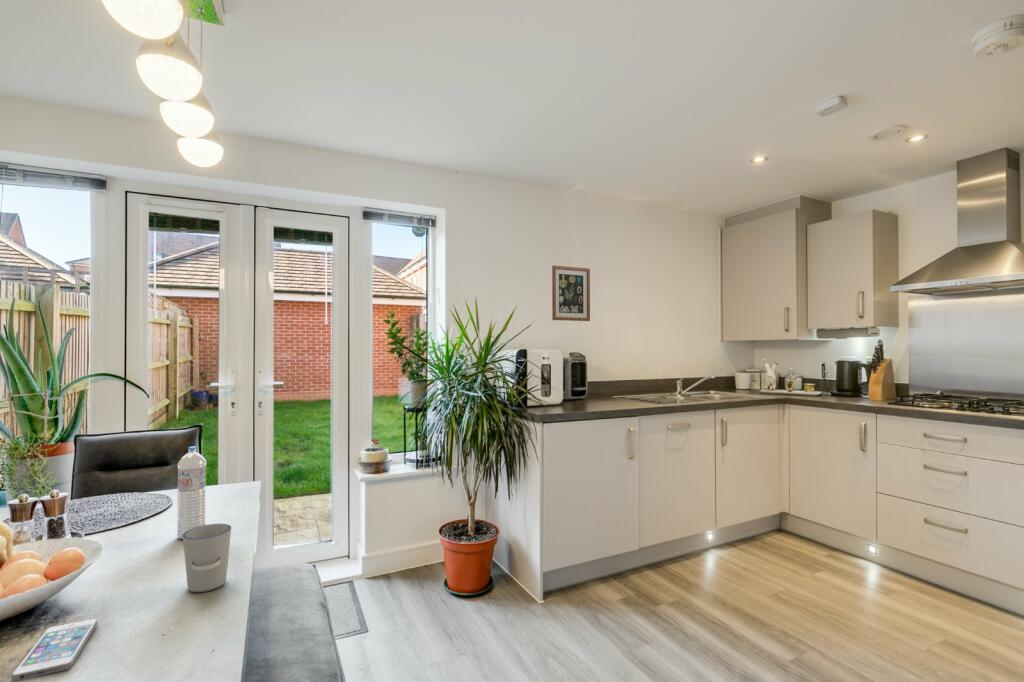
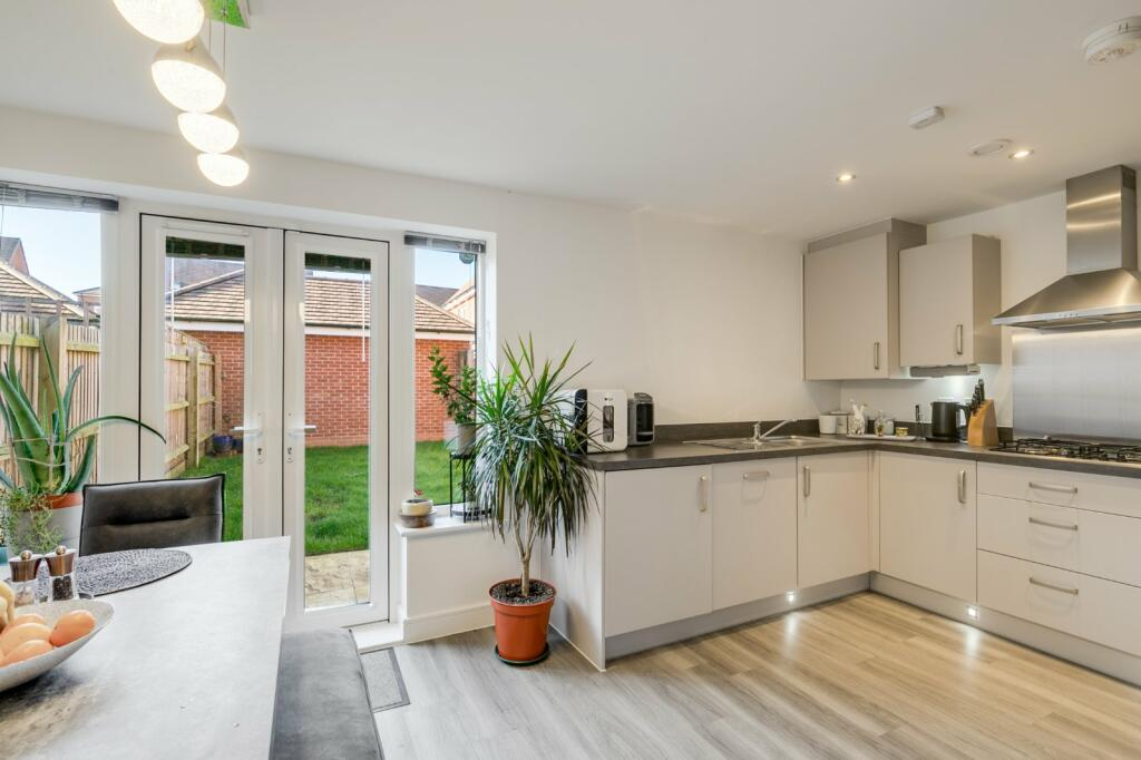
- wall art [551,264,591,322]
- smartphone [11,618,99,682]
- water bottle [176,446,207,540]
- cup [182,523,232,593]
